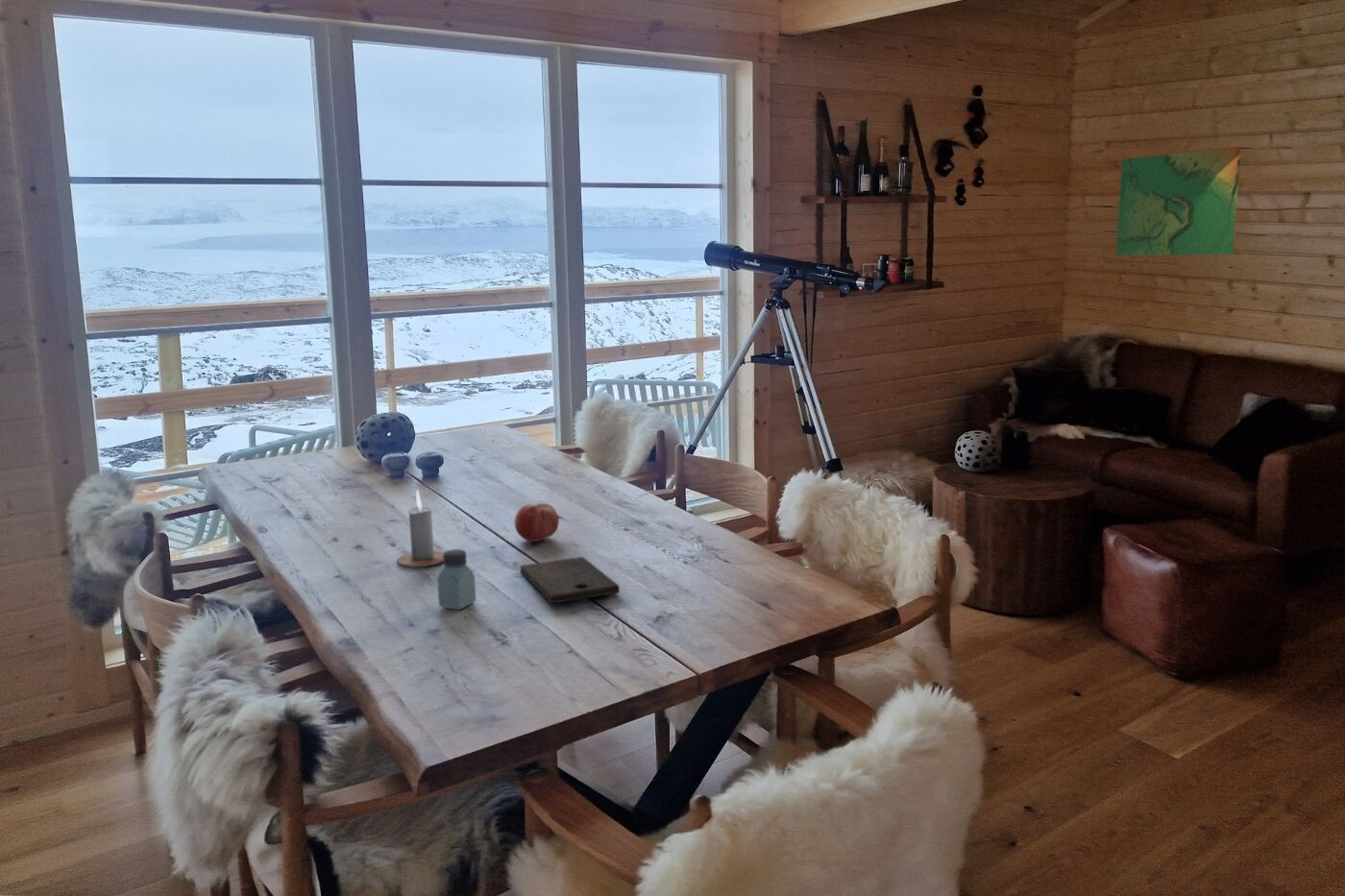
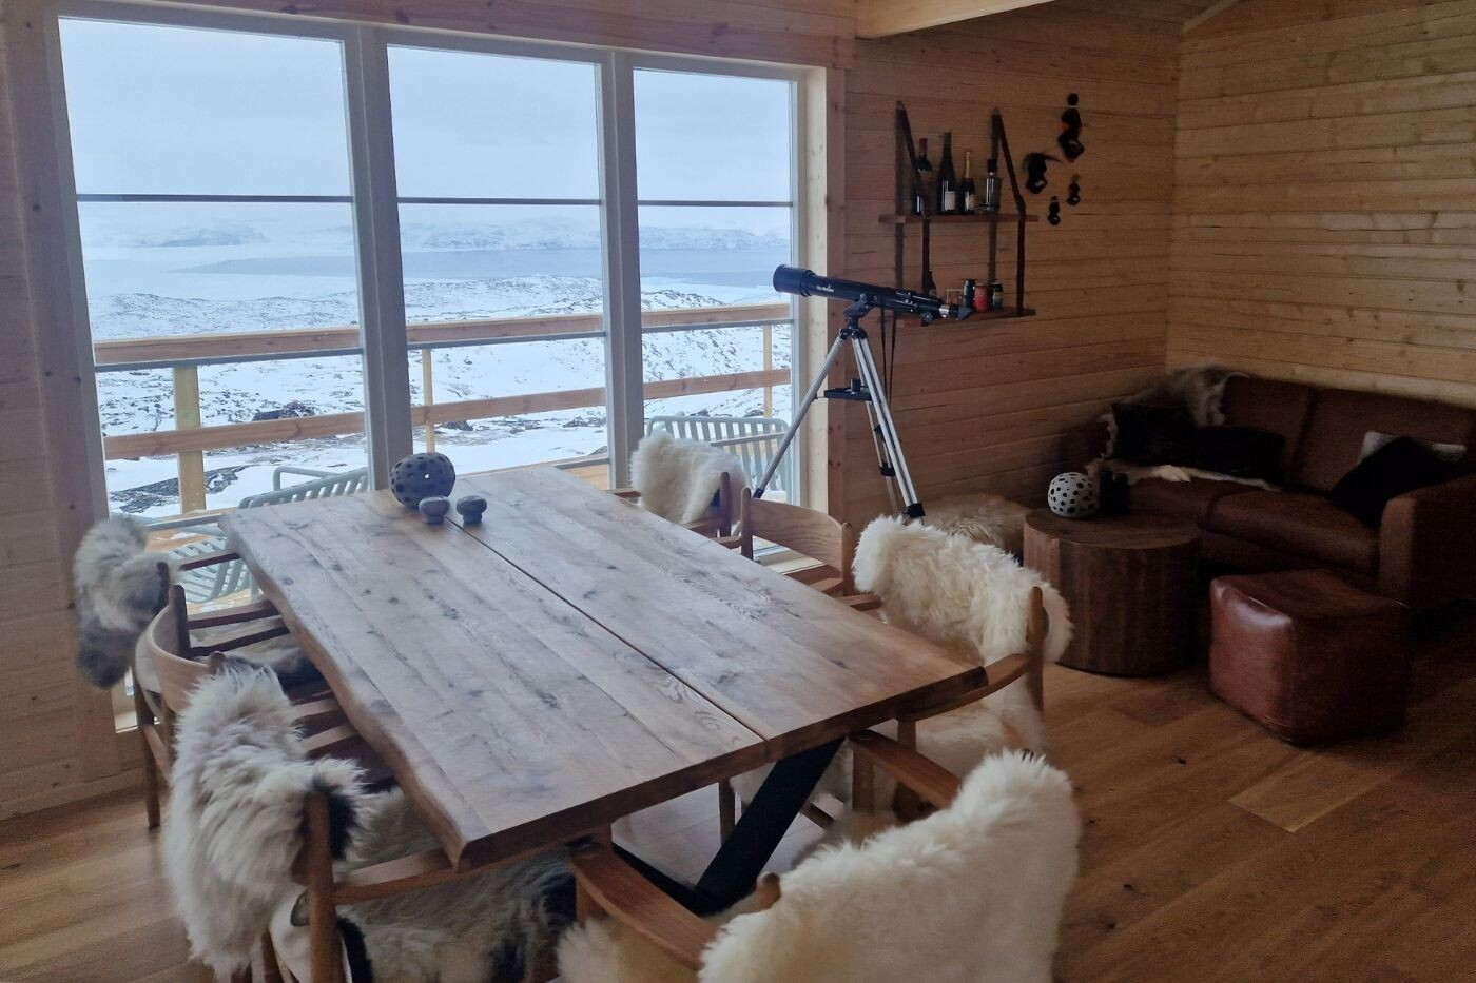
- topographic map [1114,146,1241,256]
- candle [396,488,445,568]
- fruit [513,502,560,543]
- saltshaker [436,548,477,611]
- cutting board [520,556,621,604]
